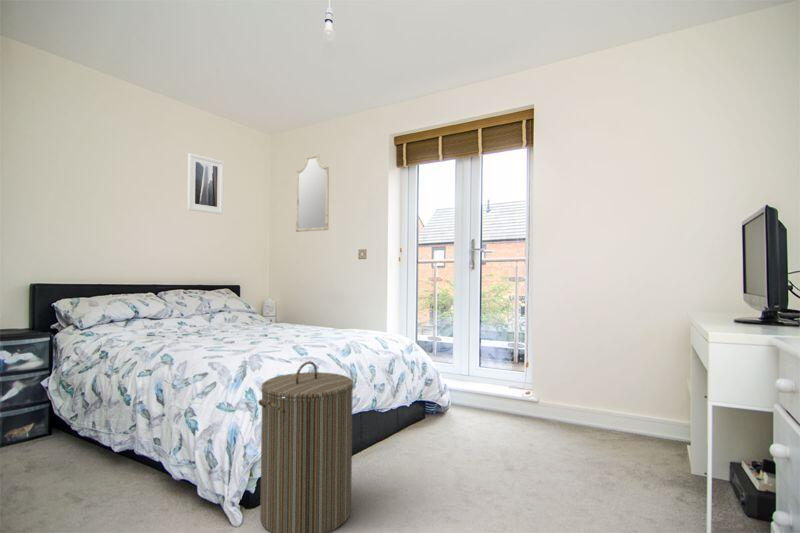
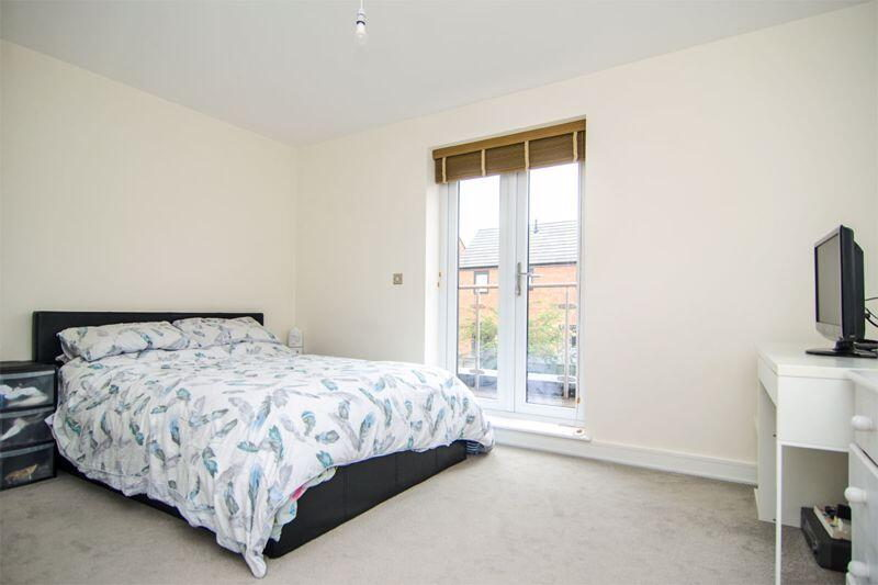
- home mirror [295,154,330,233]
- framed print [186,152,225,215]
- laundry hamper [257,360,354,533]
